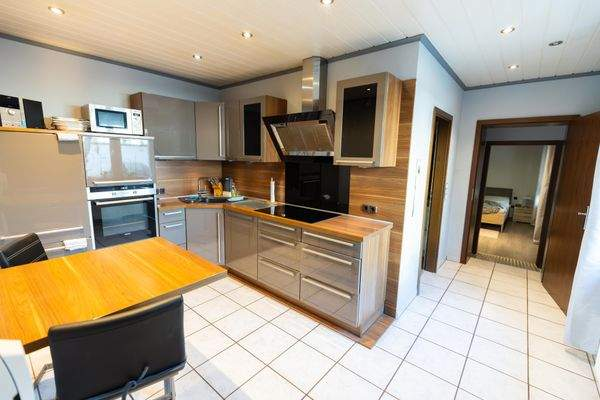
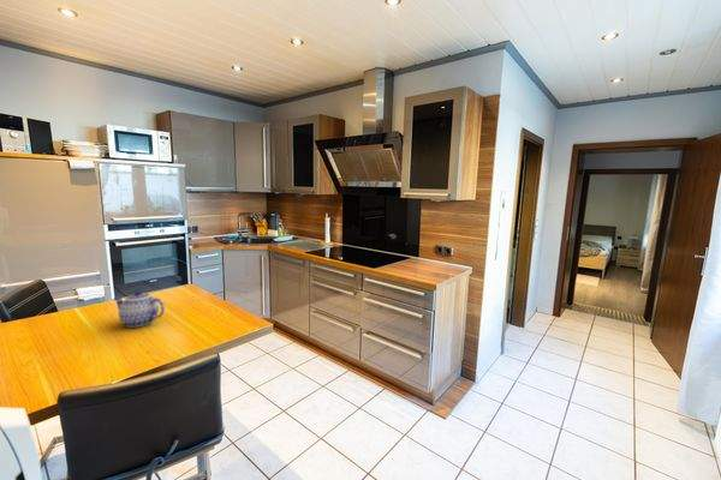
+ teapot [112,289,166,328]
